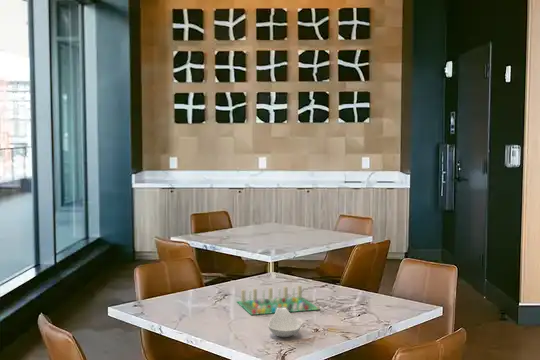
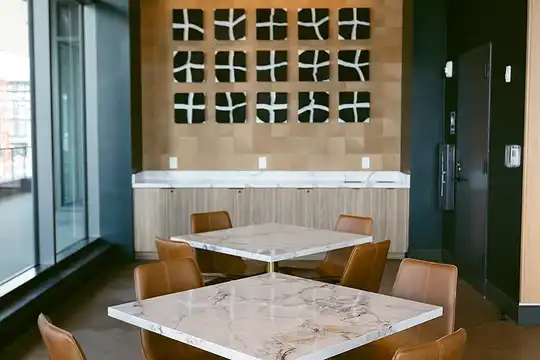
- spoon rest [267,308,302,338]
- board game [235,284,322,316]
